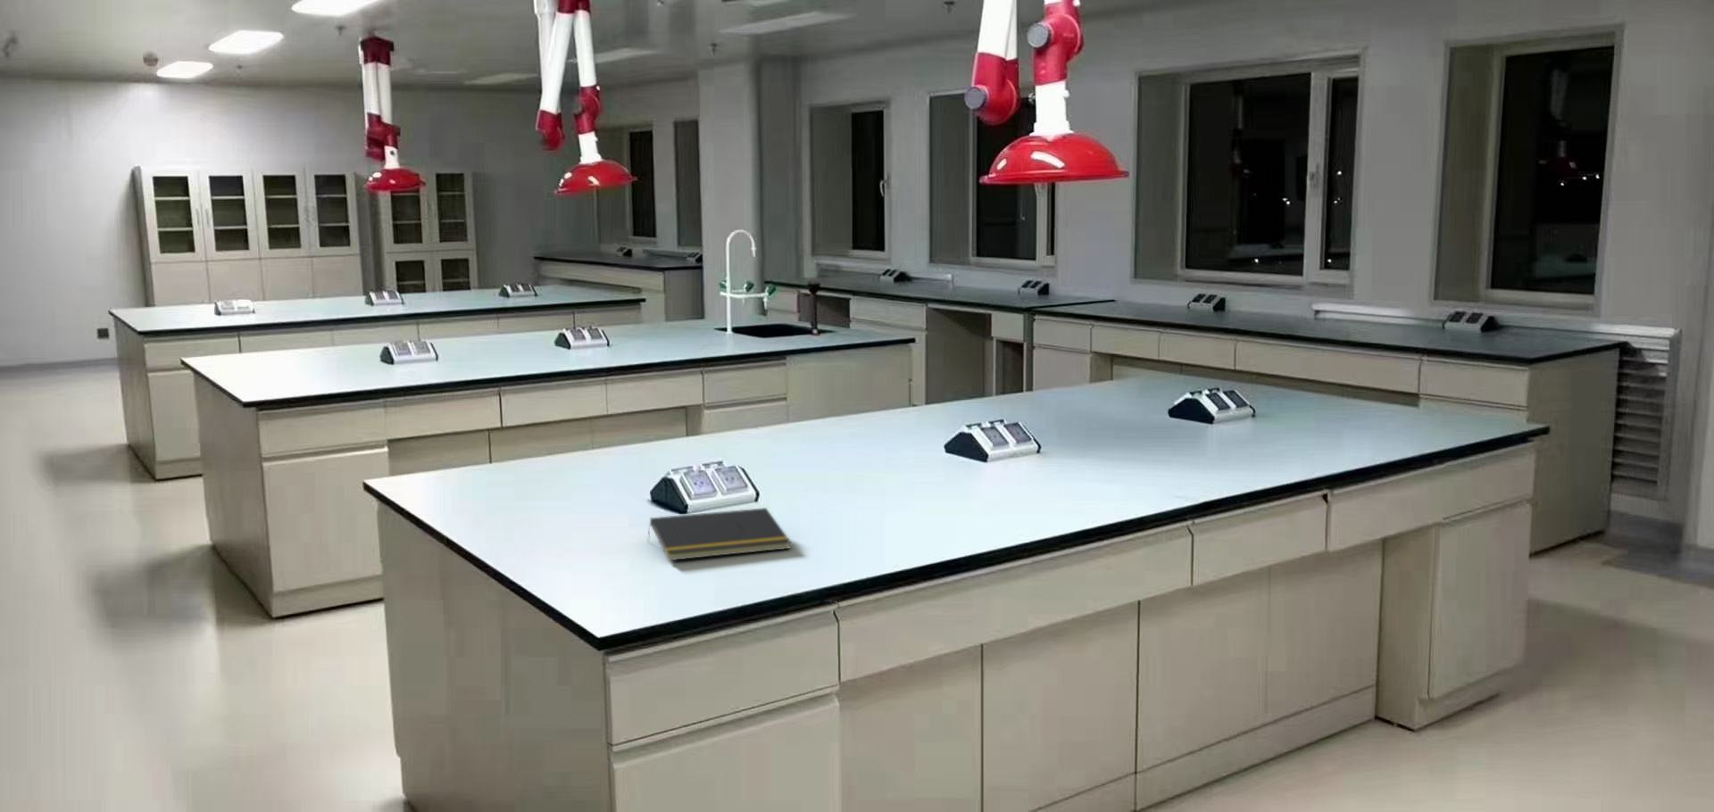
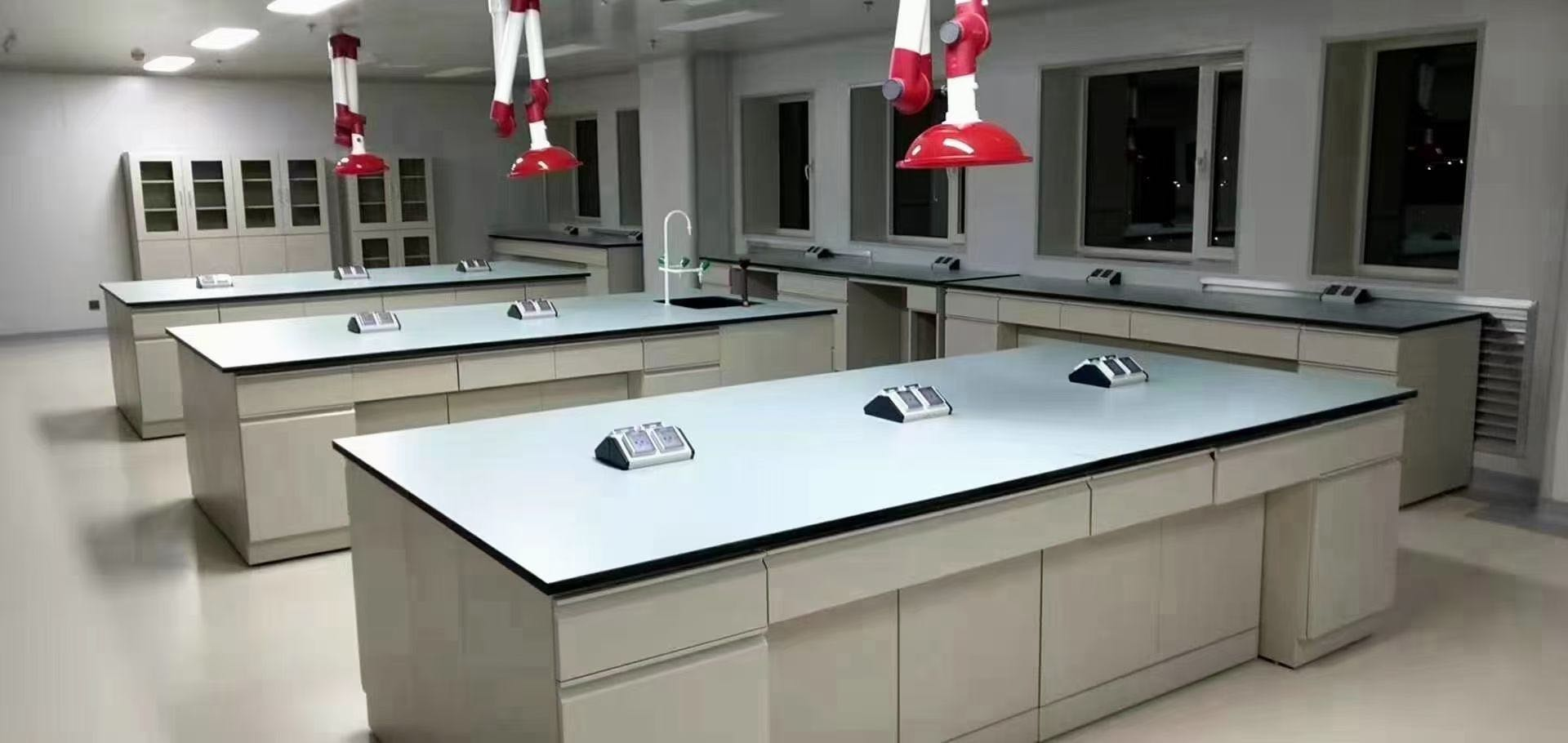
- notepad [646,507,791,562]
